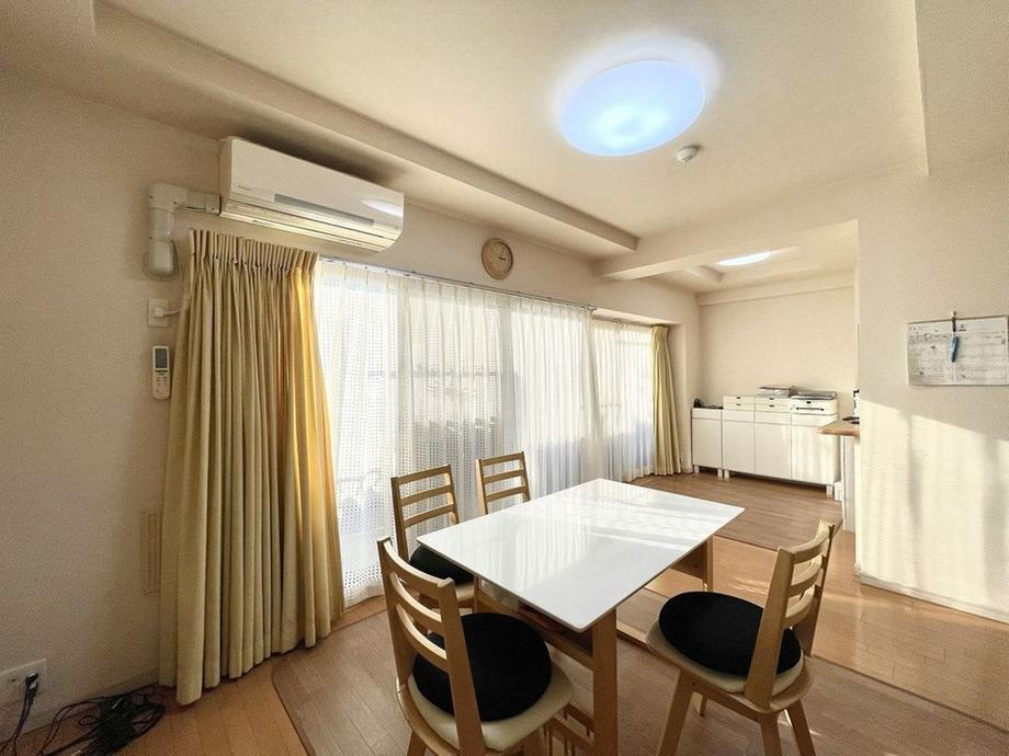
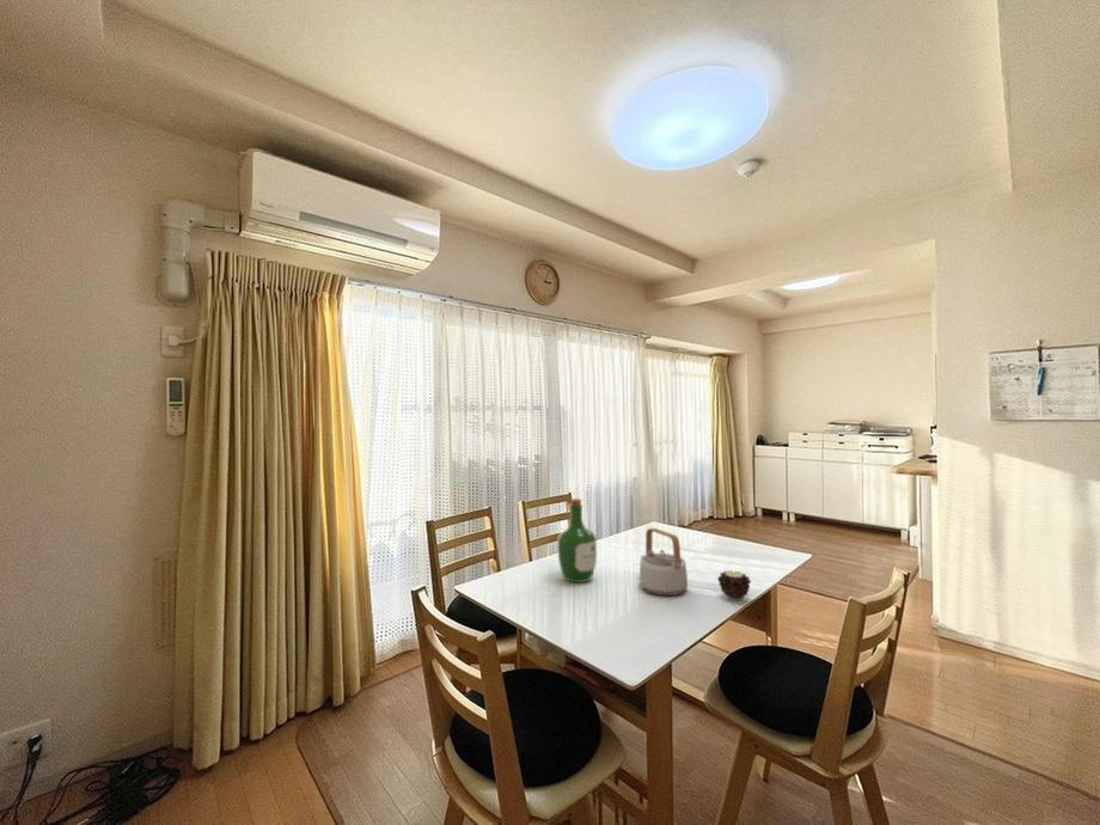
+ teapot [638,527,689,597]
+ wine bottle [556,497,598,583]
+ candle [716,568,752,601]
